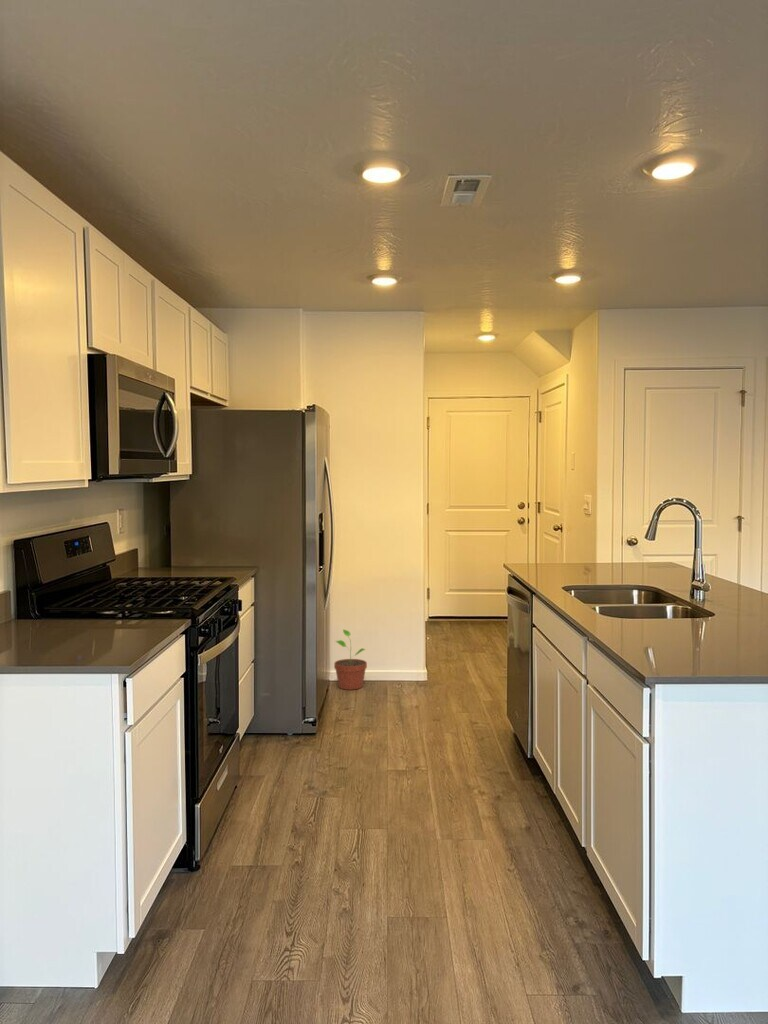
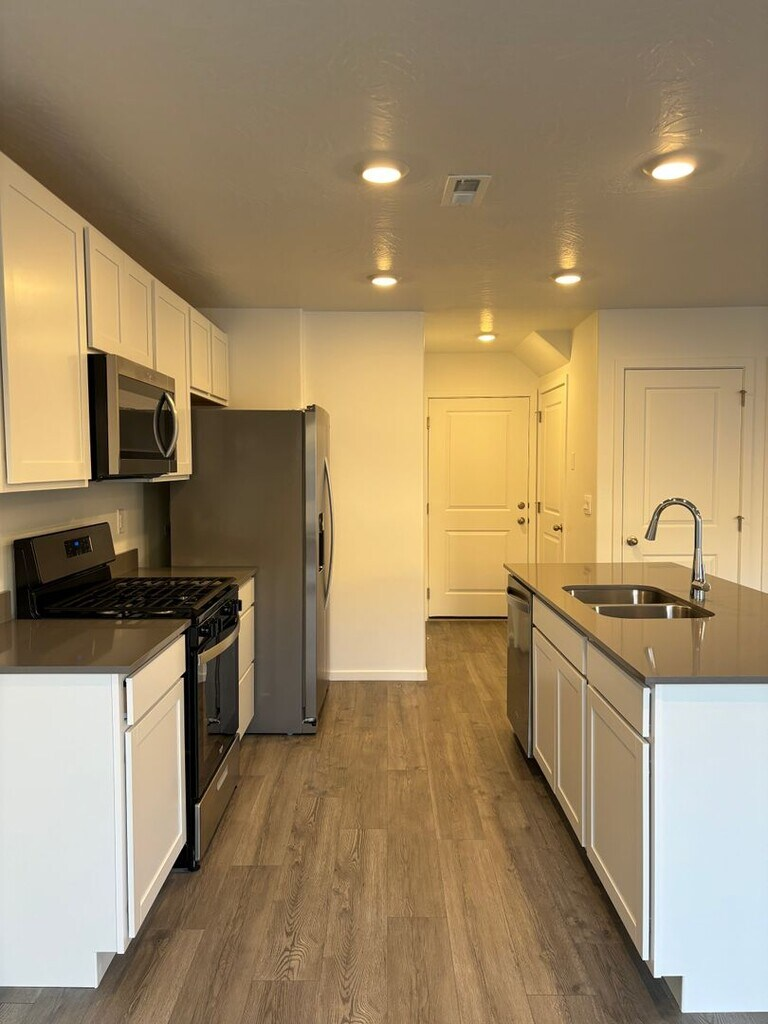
- potted plant [333,628,368,691]
